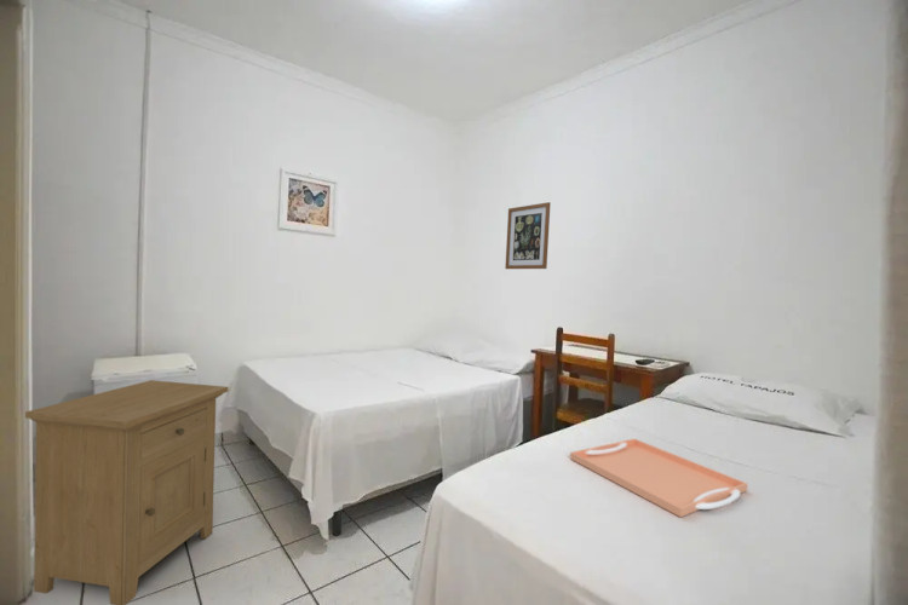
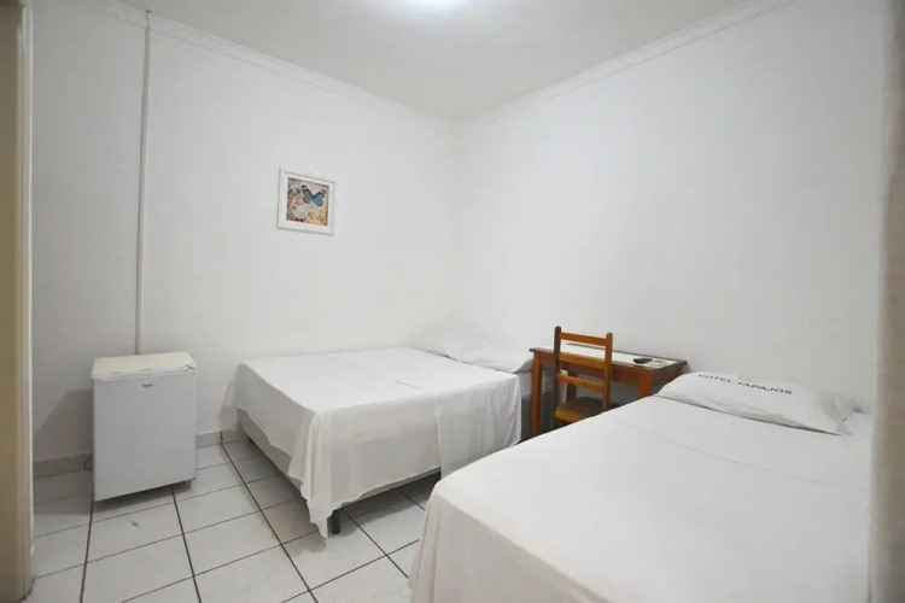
- nightstand [24,379,230,605]
- wall art [504,201,552,270]
- serving tray [569,438,748,518]
